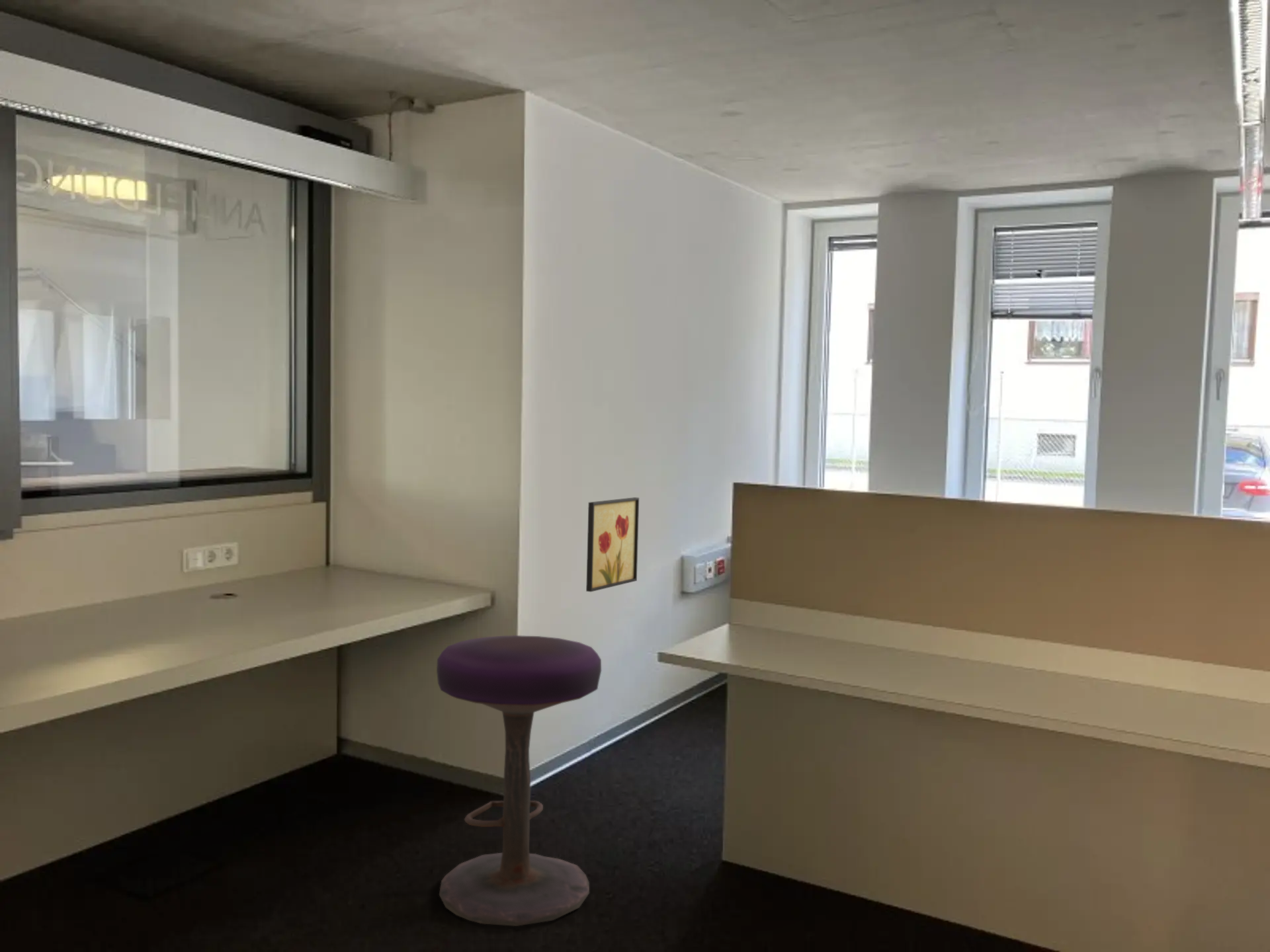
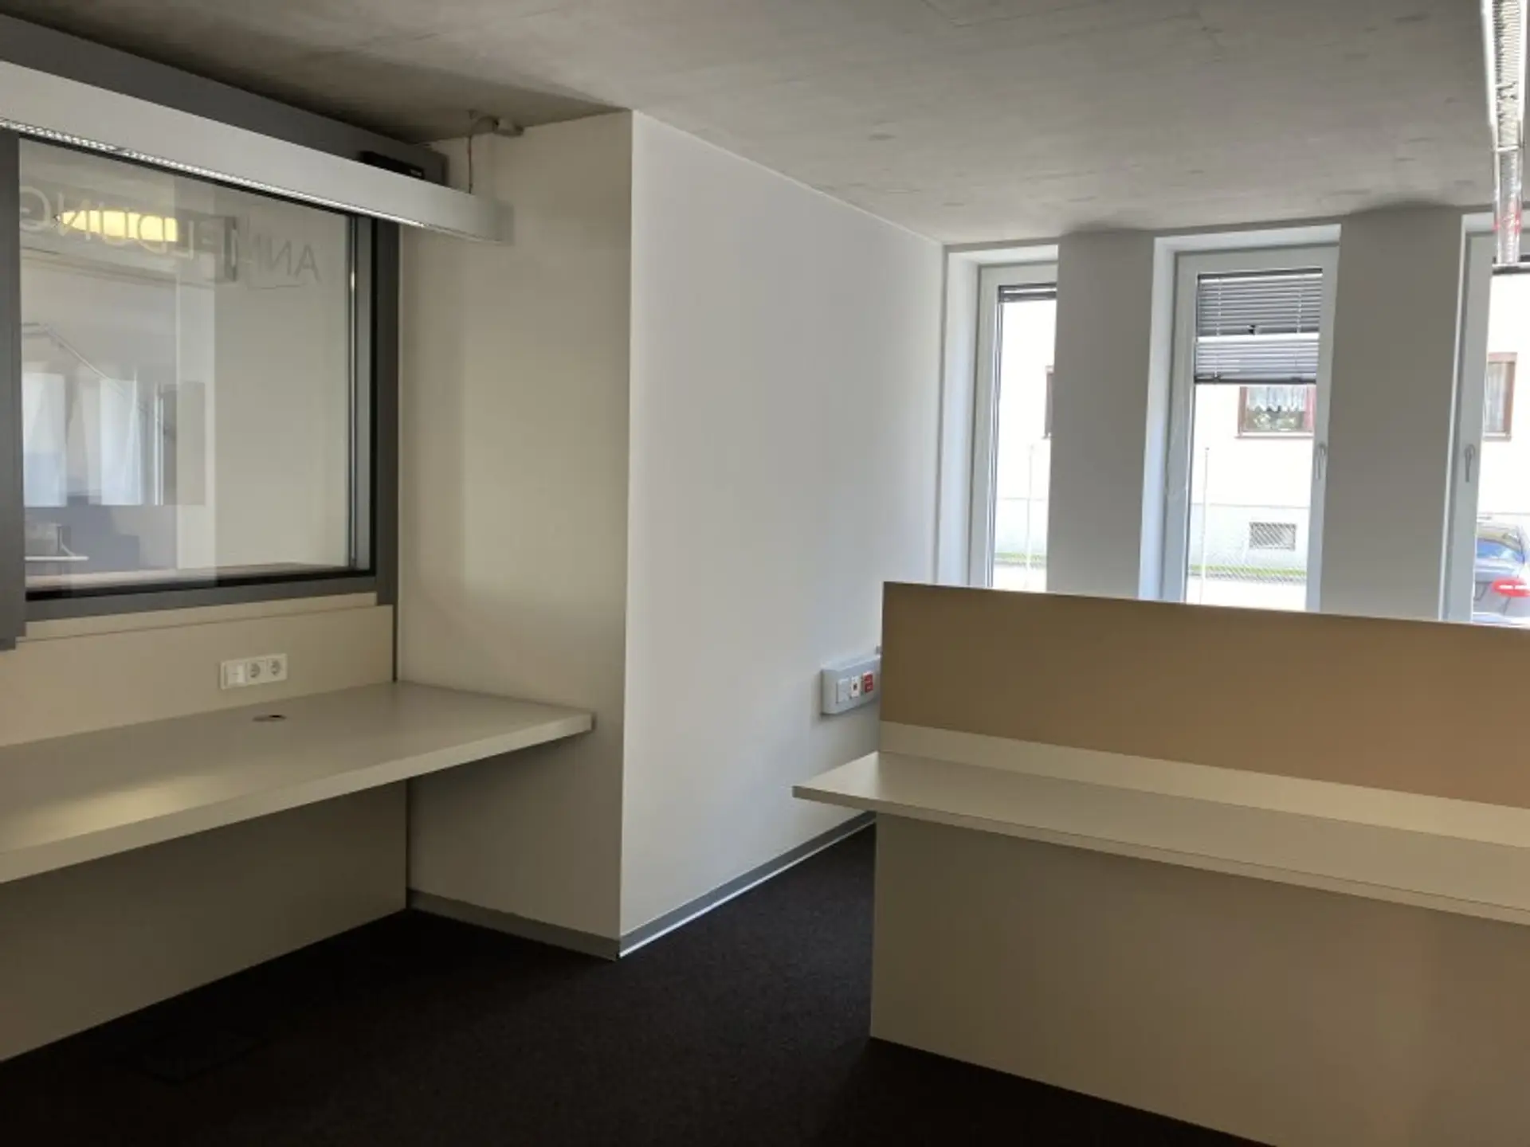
- stool [436,635,602,927]
- wall art [585,496,640,592]
